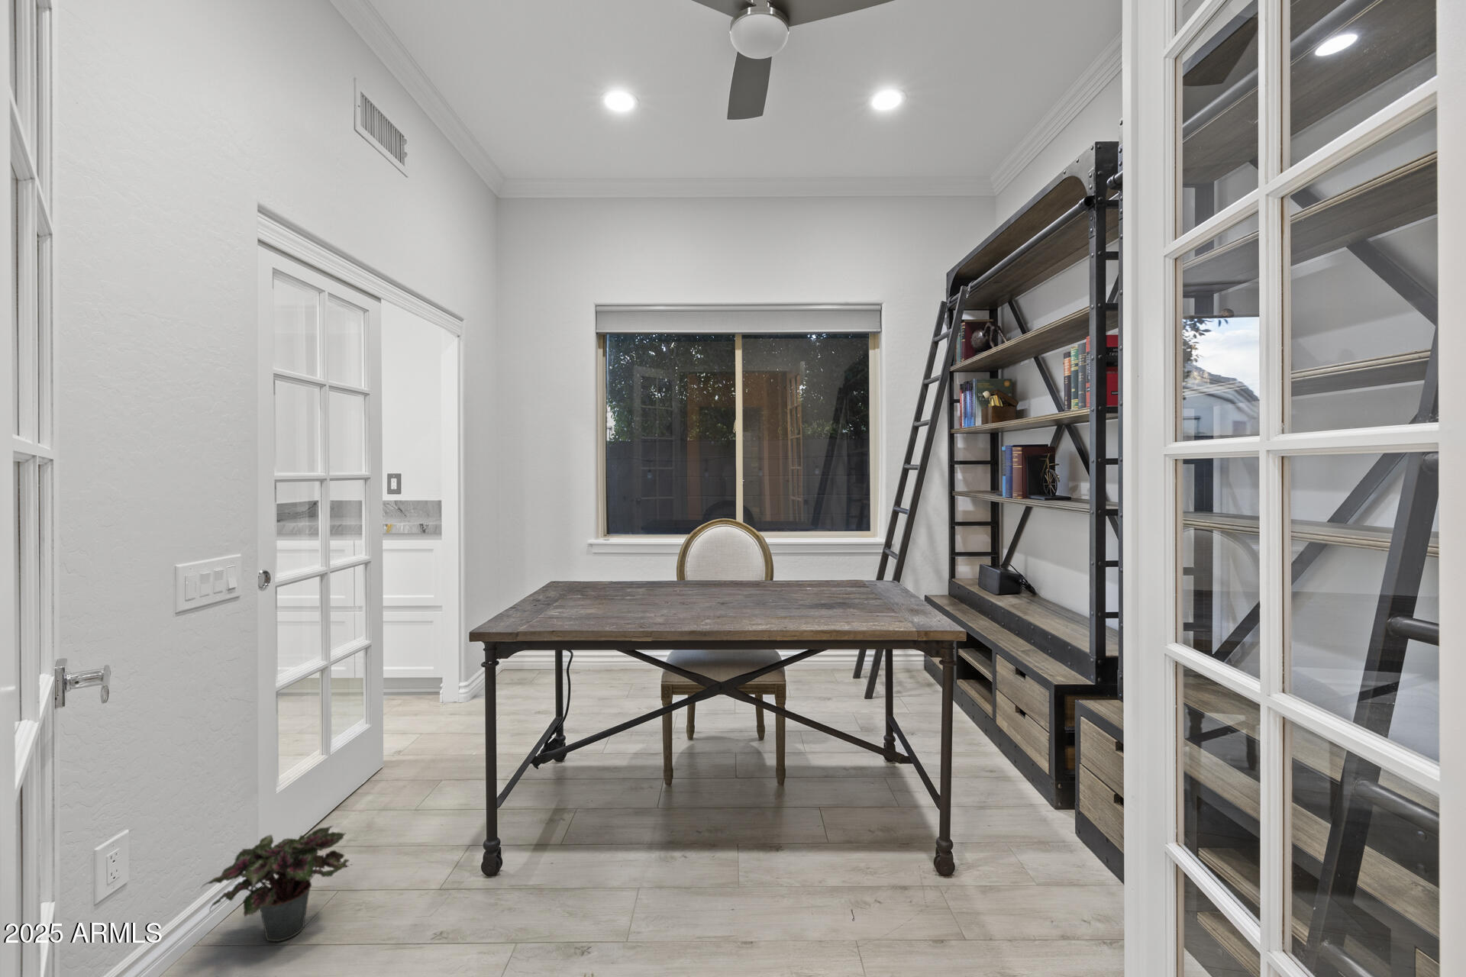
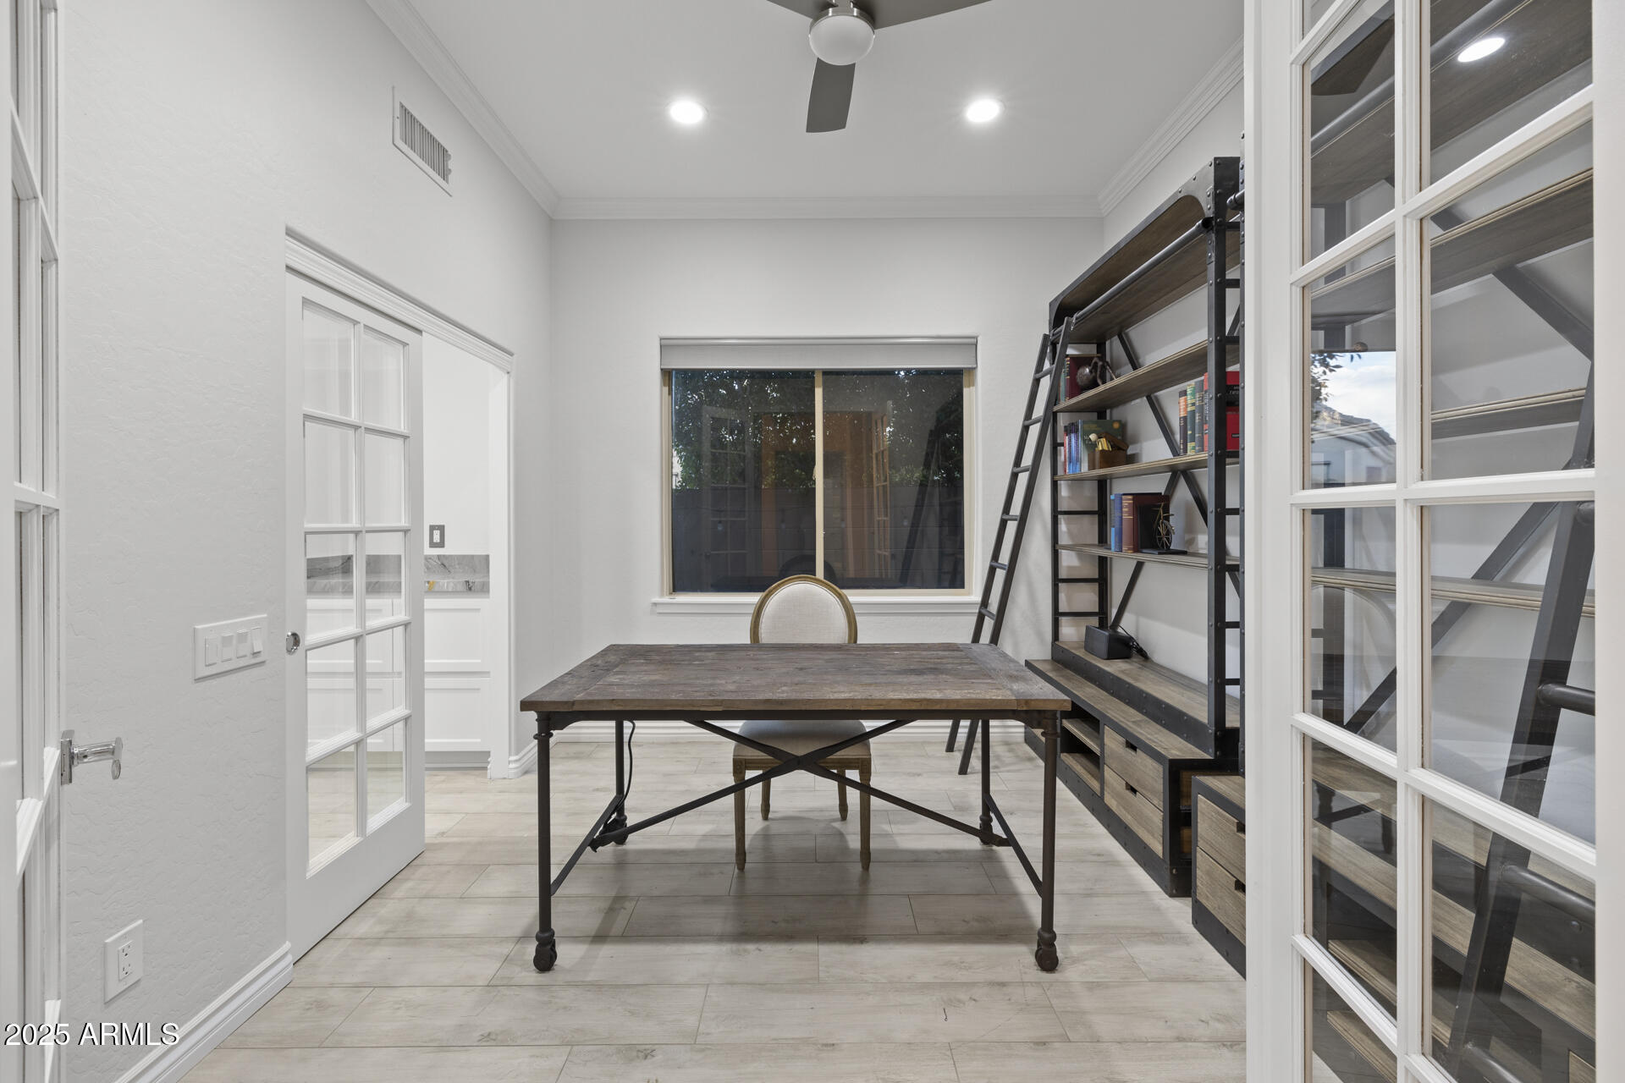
- potted plant [200,824,350,943]
